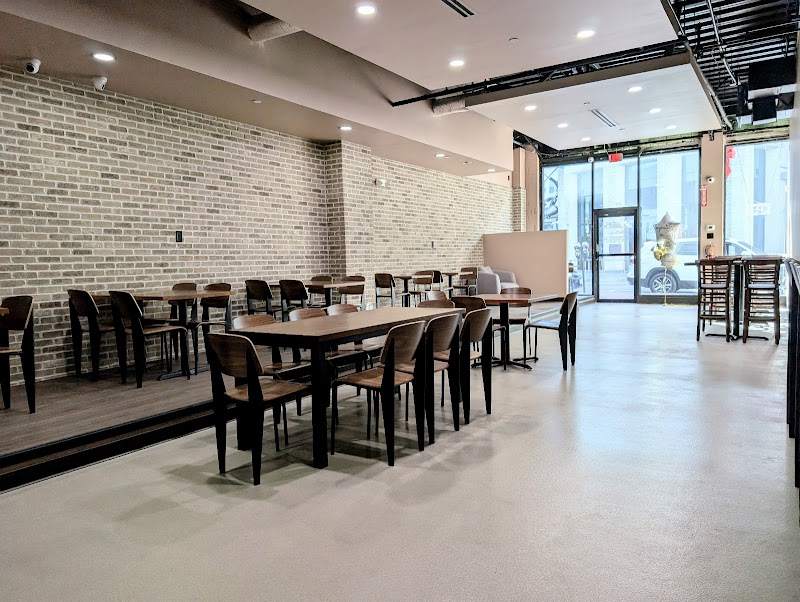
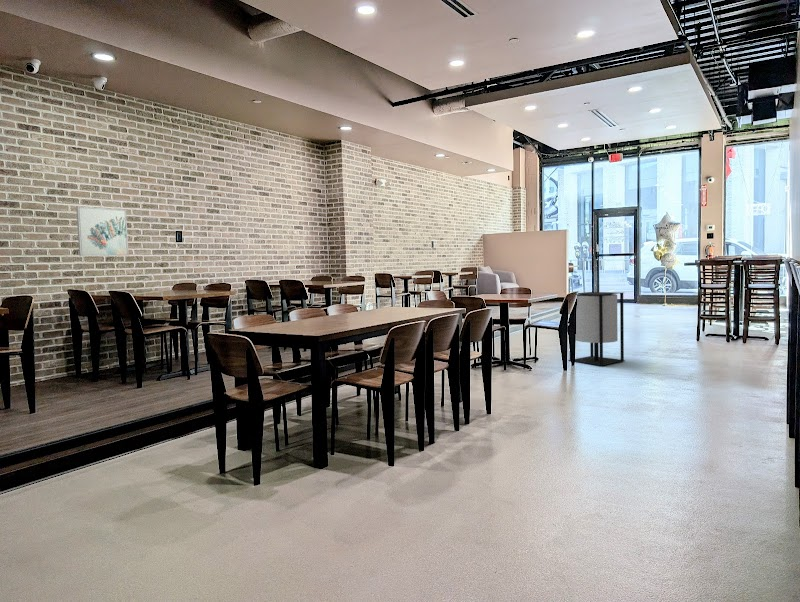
+ wall art [75,205,130,257]
+ trash can [567,291,626,367]
